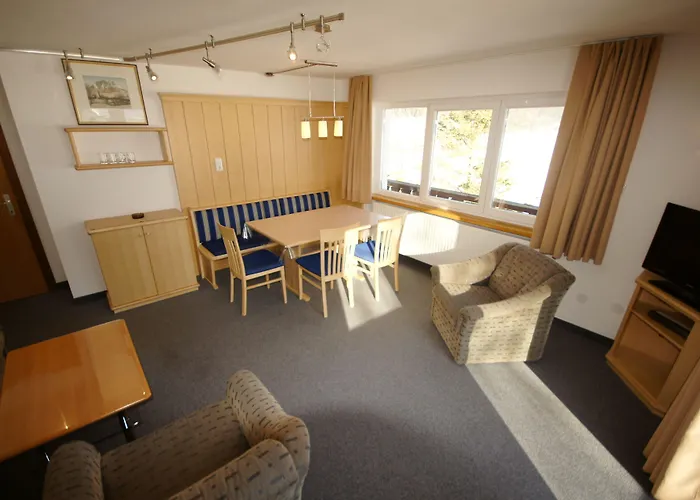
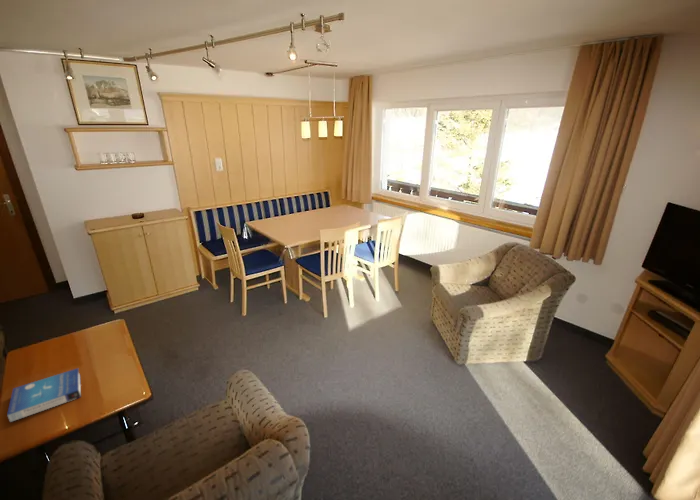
+ book [6,367,82,423]
